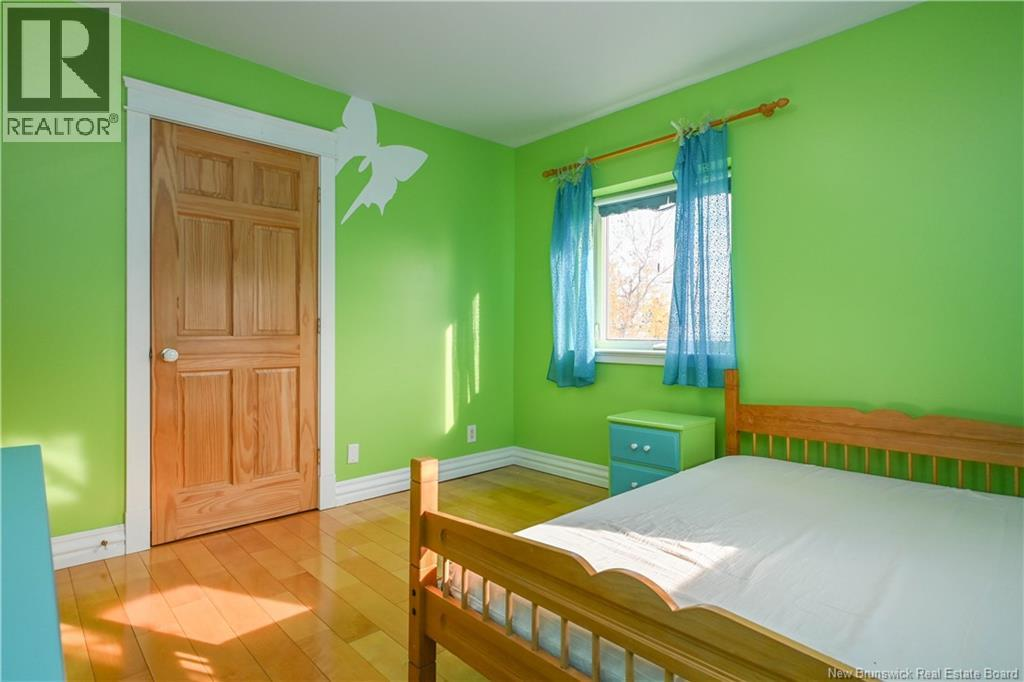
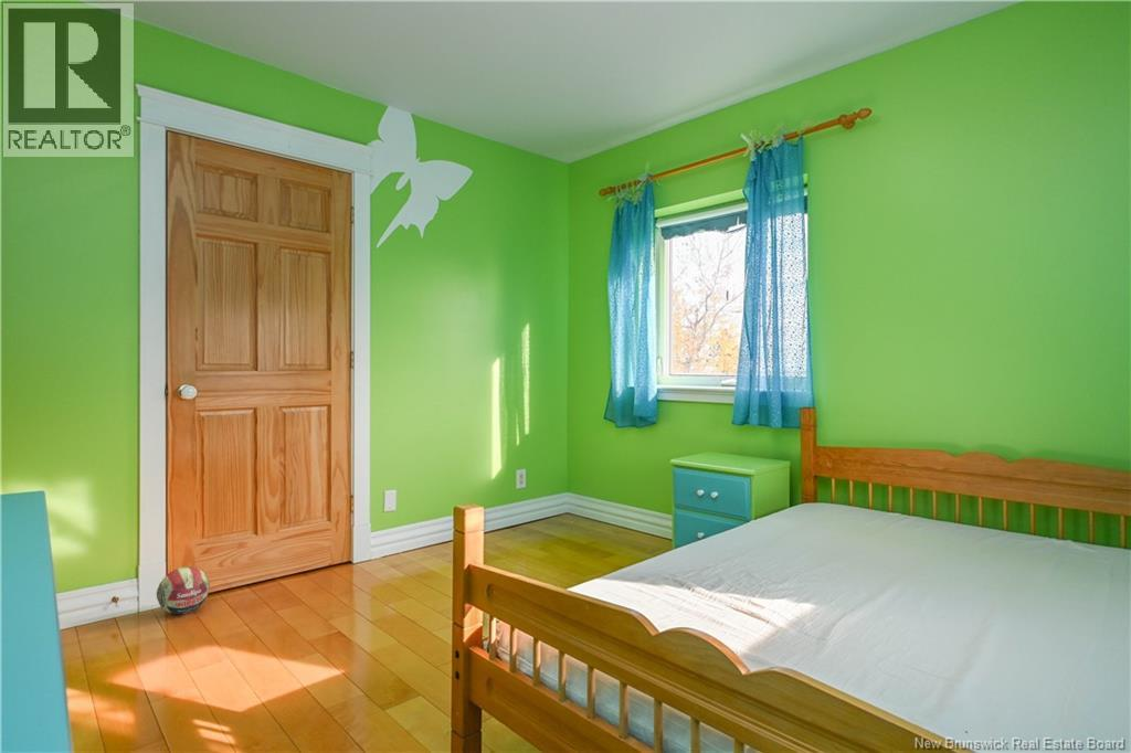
+ ball [156,565,211,615]
